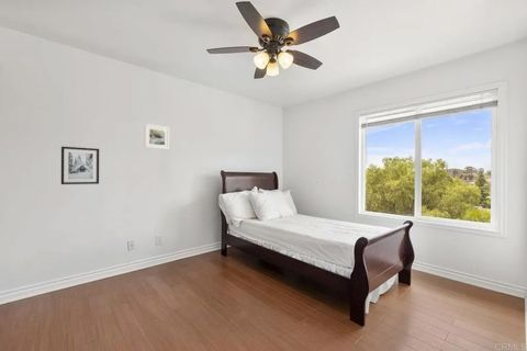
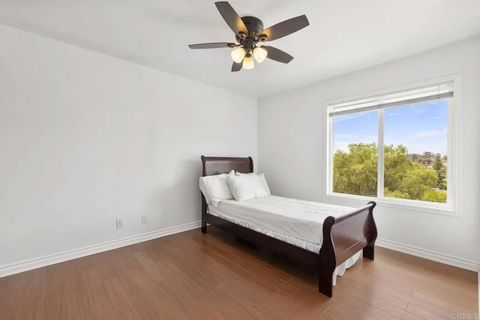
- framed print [144,123,170,150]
- wall art [60,146,100,185]
